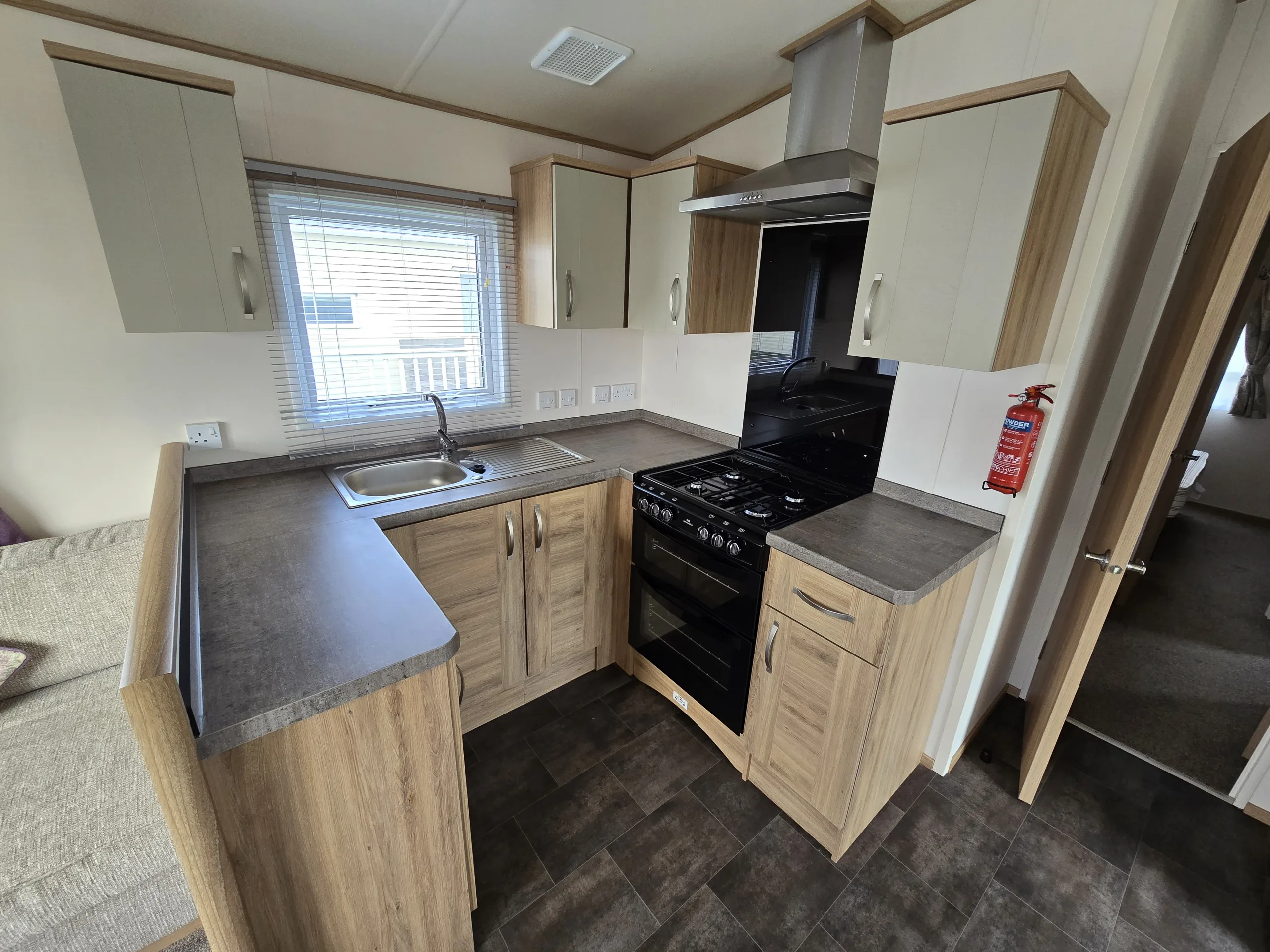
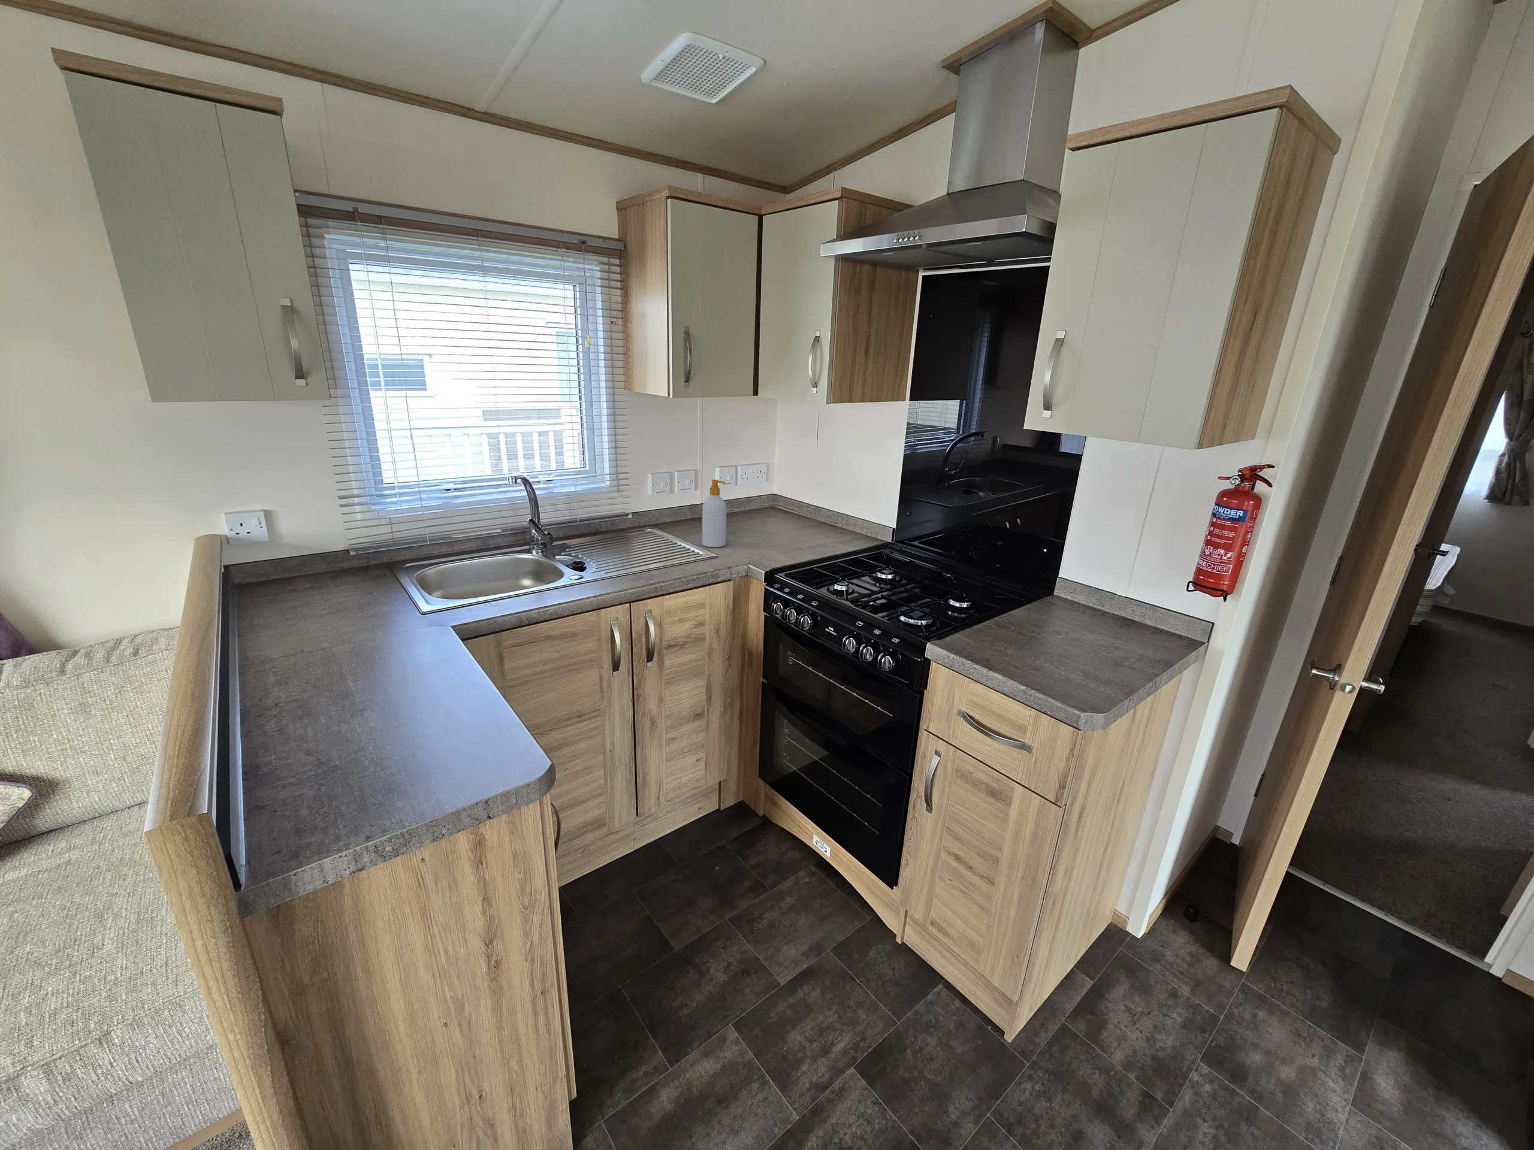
+ soap bottle [702,480,727,548]
